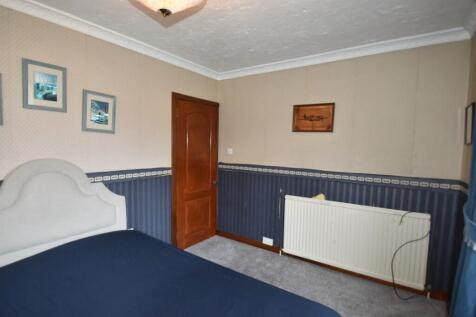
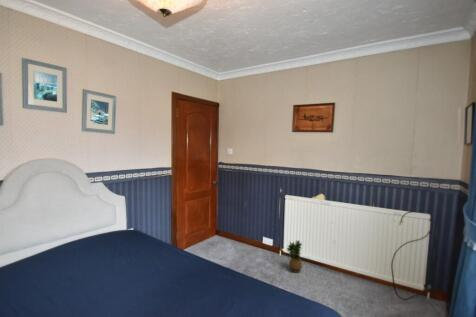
+ potted plant [285,239,303,274]
